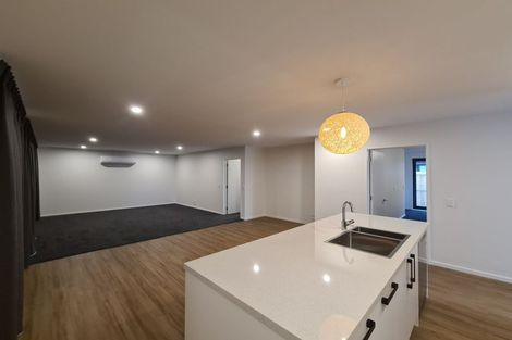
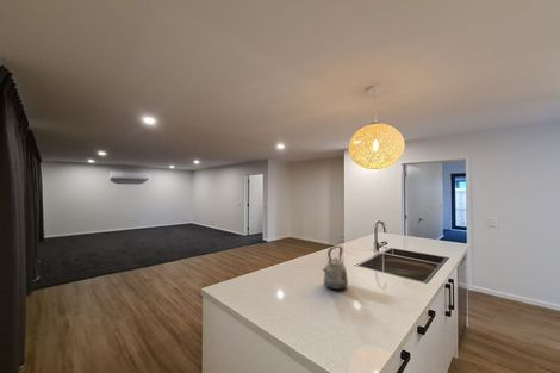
+ kettle [322,244,349,291]
